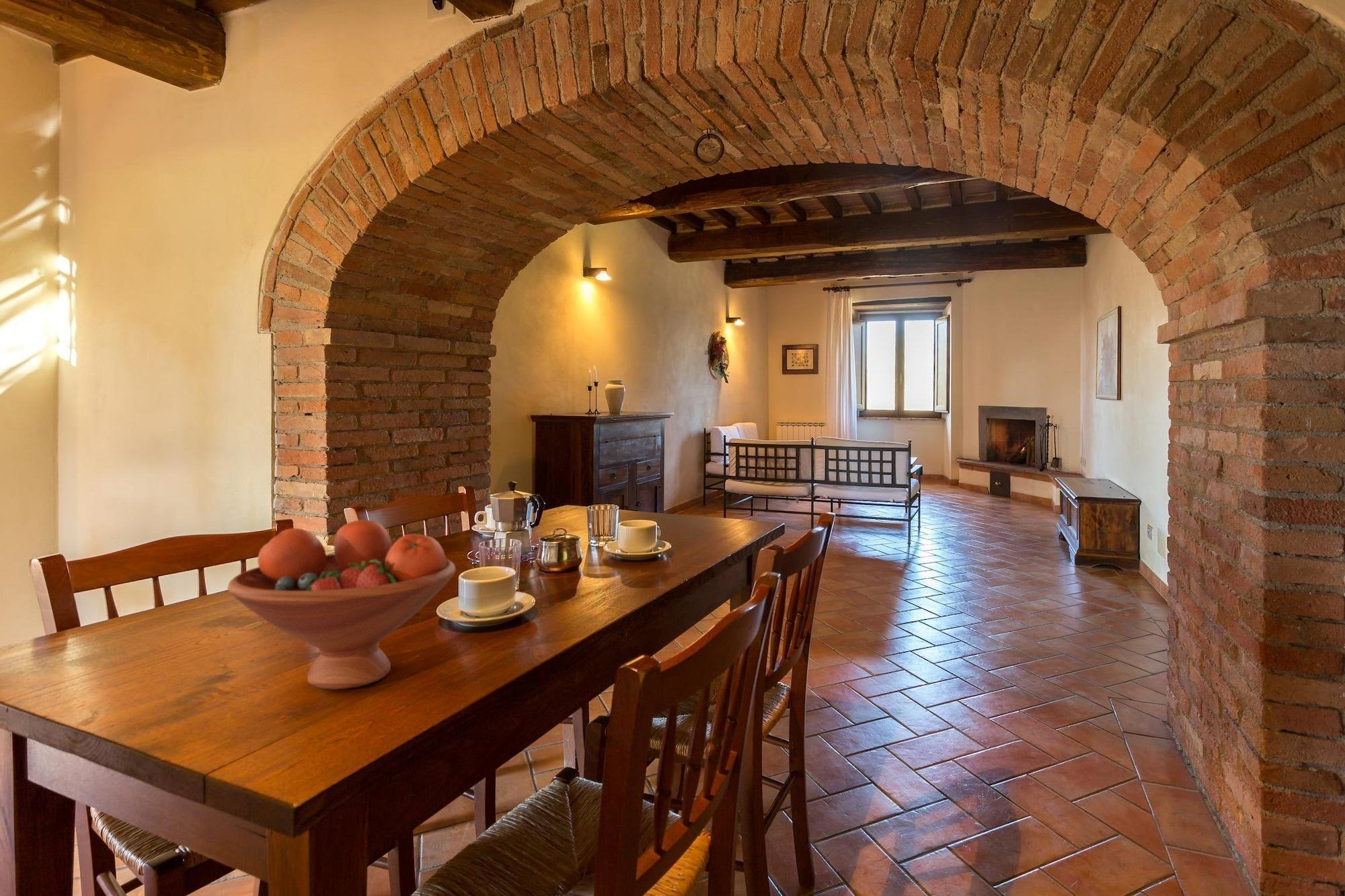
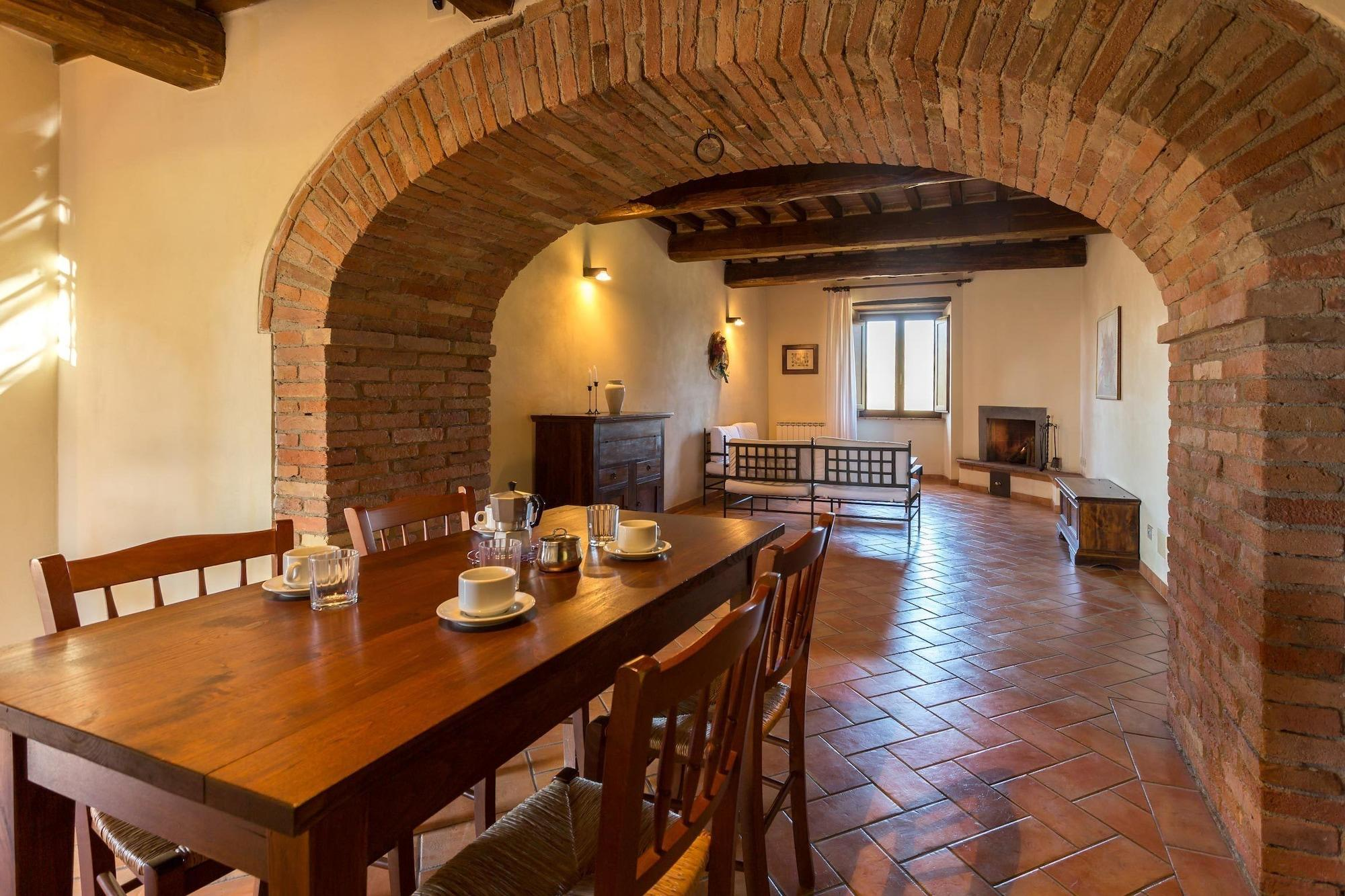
- fruit bowl [227,519,457,690]
